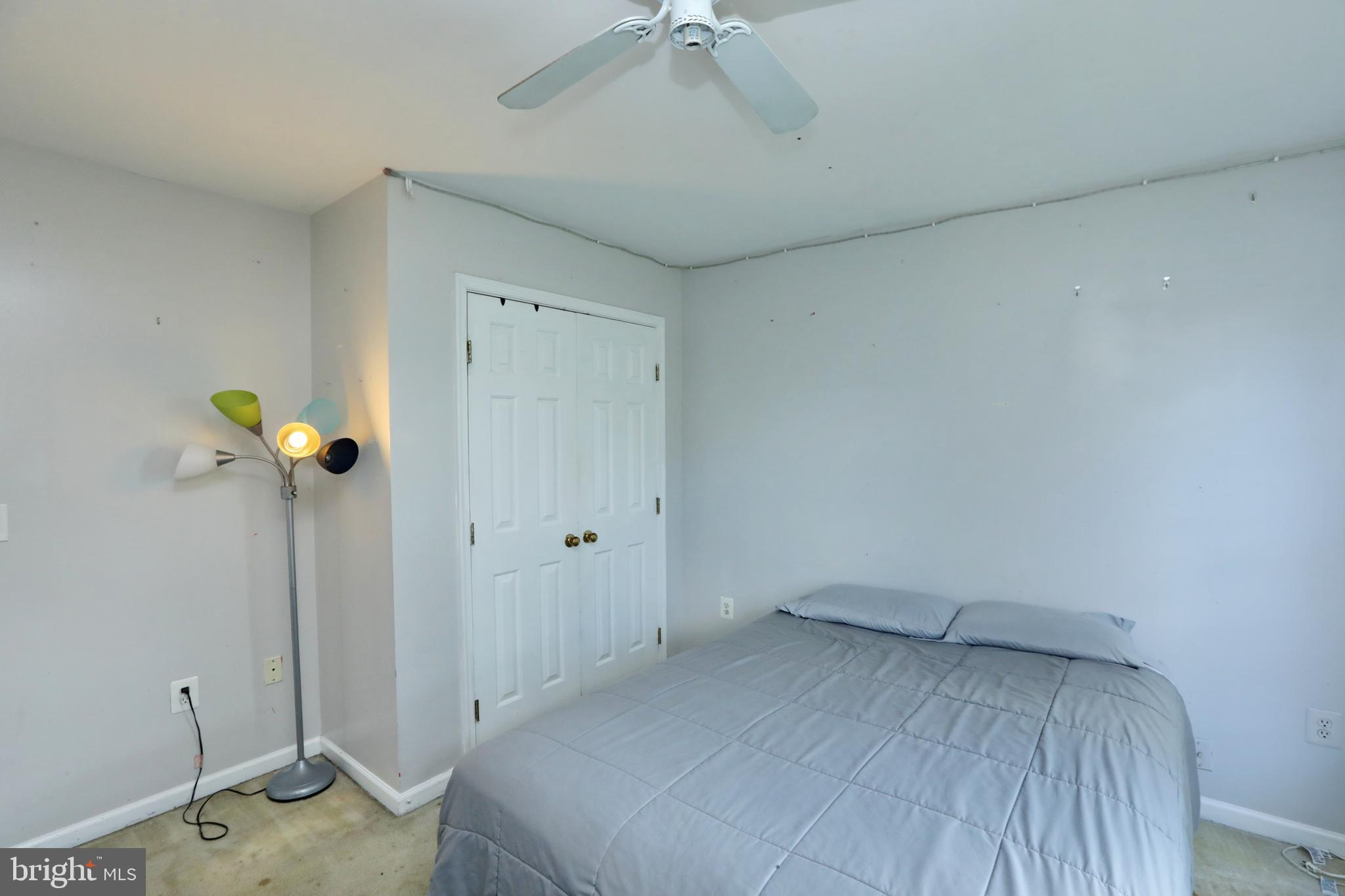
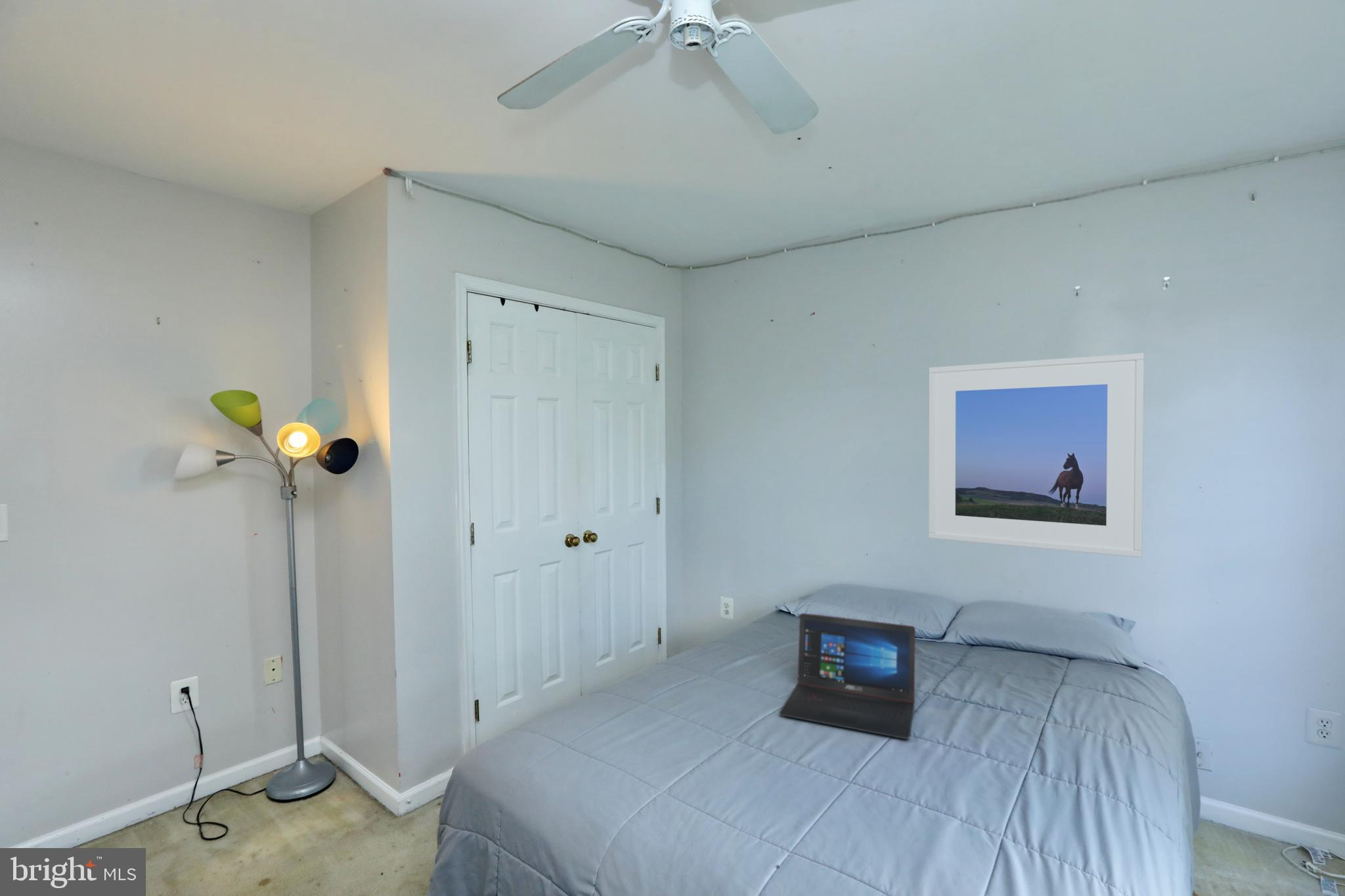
+ laptop [779,612,916,740]
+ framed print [928,352,1145,558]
